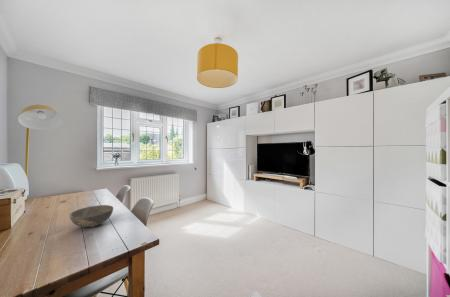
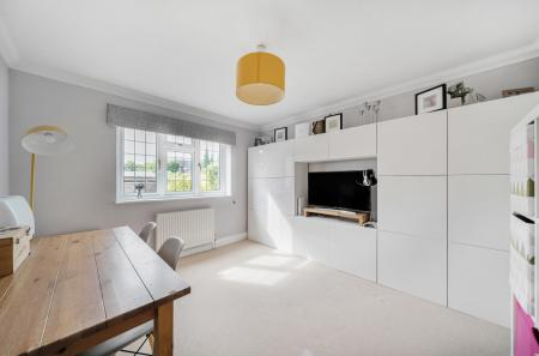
- bowl [69,204,114,228]
